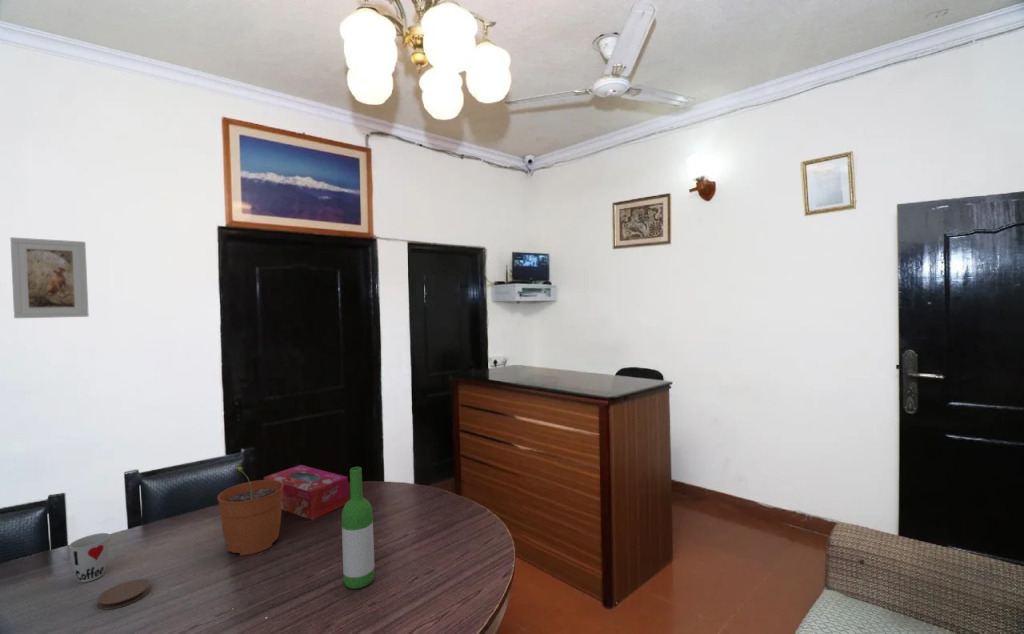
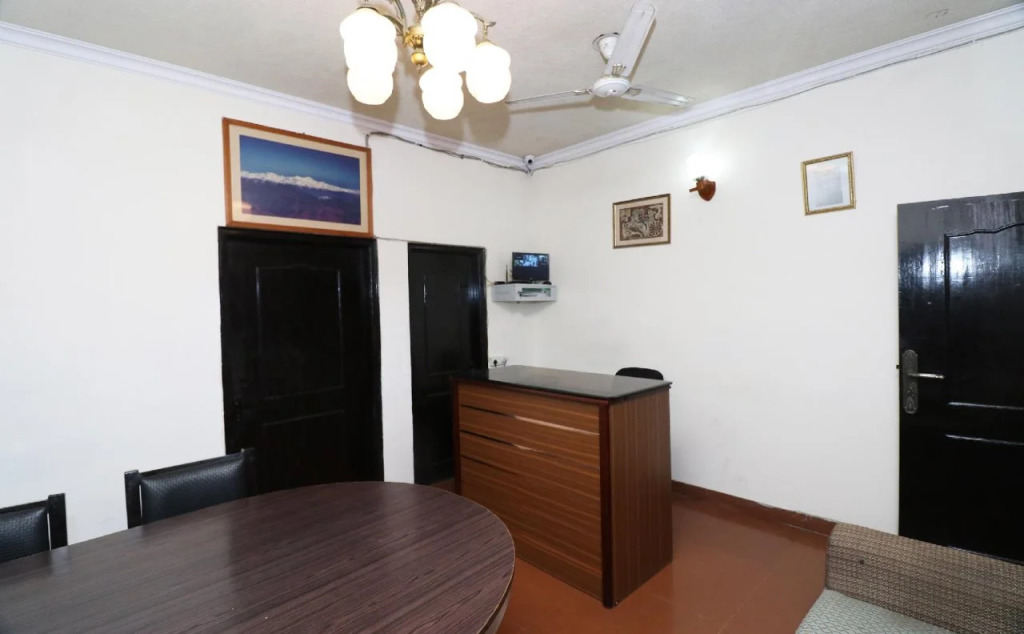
- plant pot [216,465,284,557]
- tissue box [263,464,350,521]
- cup [68,532,111,583]
- wine bottle [341,466,376,590]
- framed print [9,236,90,319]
- coaster [96,578,151,610]
